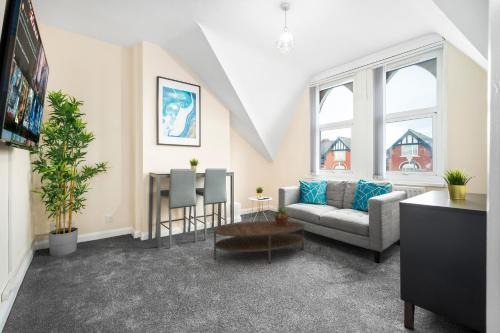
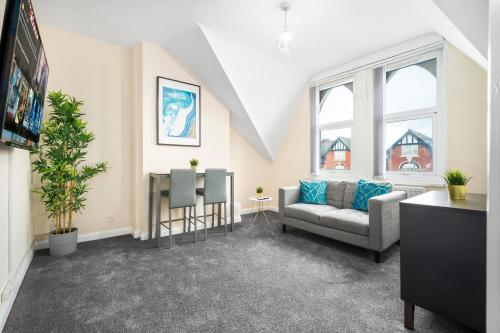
- potted plant [271,203,294,226]
- coffee table [213,220,306,265]
